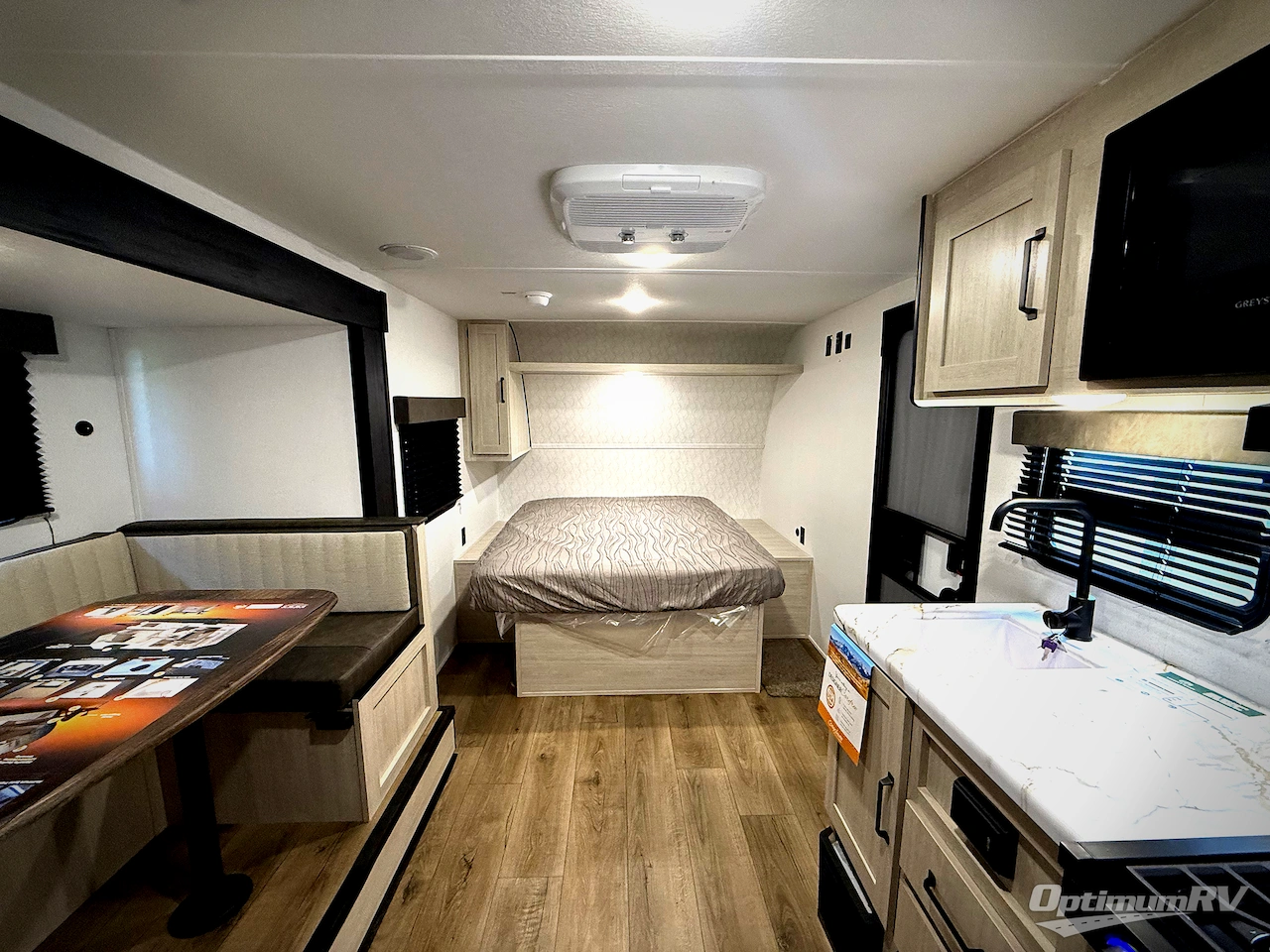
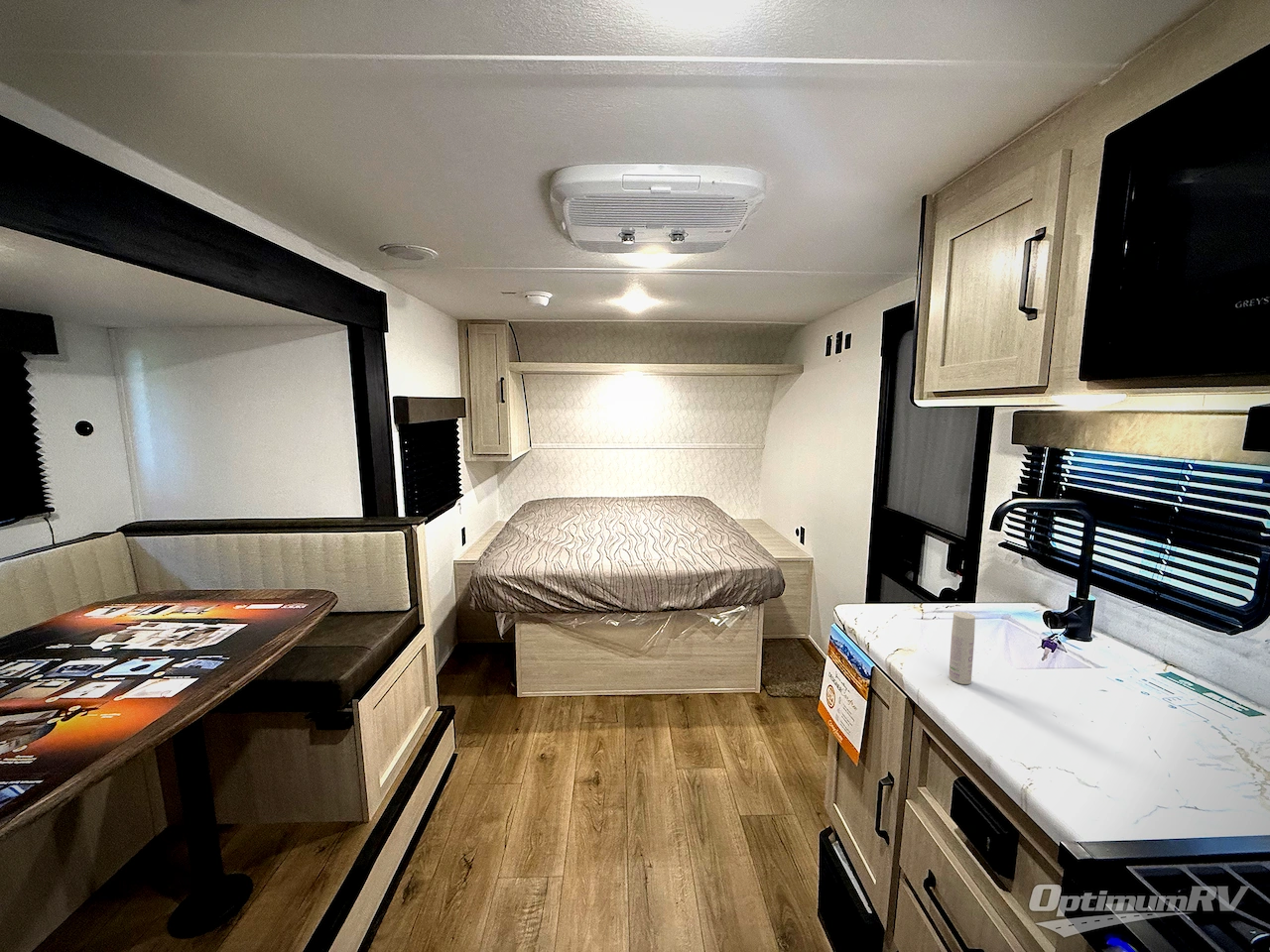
+ bottle [948,611,976,685]
